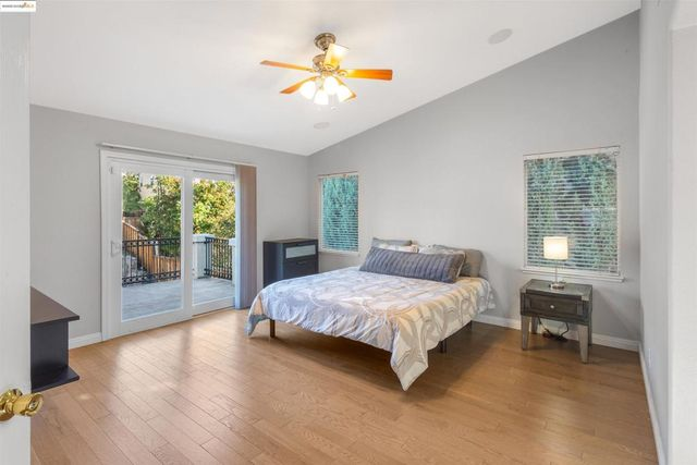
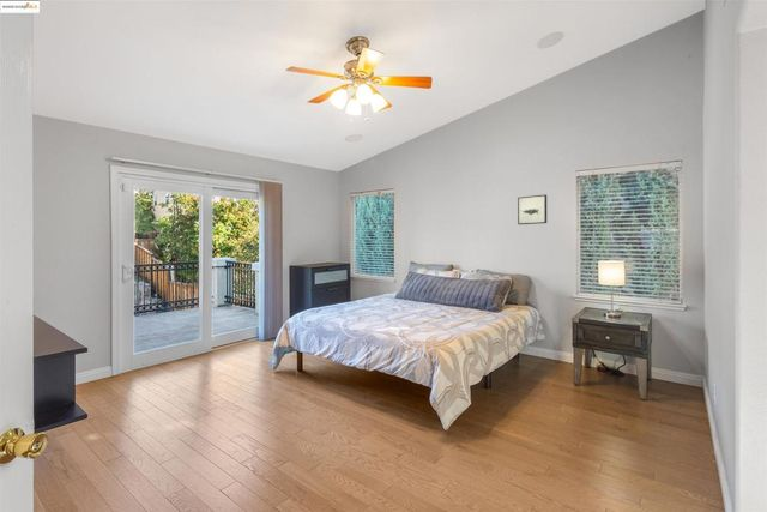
+ wall art [517,194,548,225]
